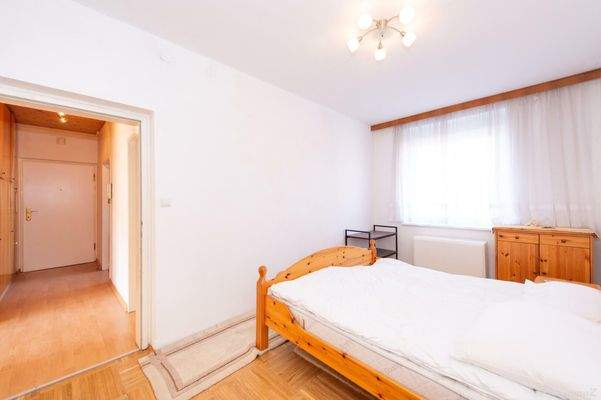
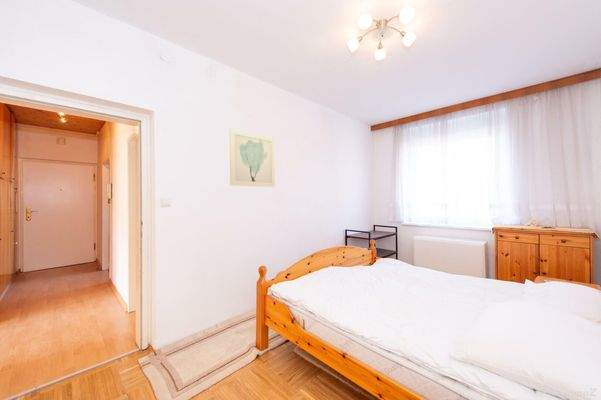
+ wall art [229,128,276,188]
